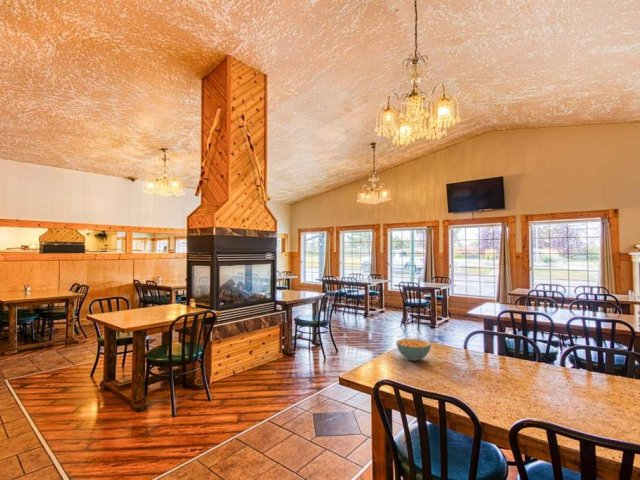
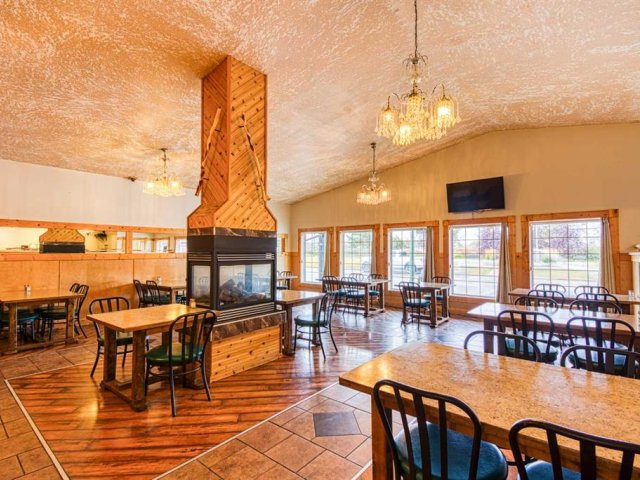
- cereal bowl [395,338,432,362]
